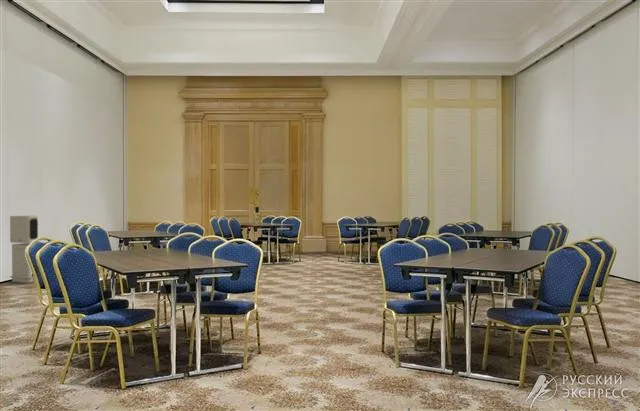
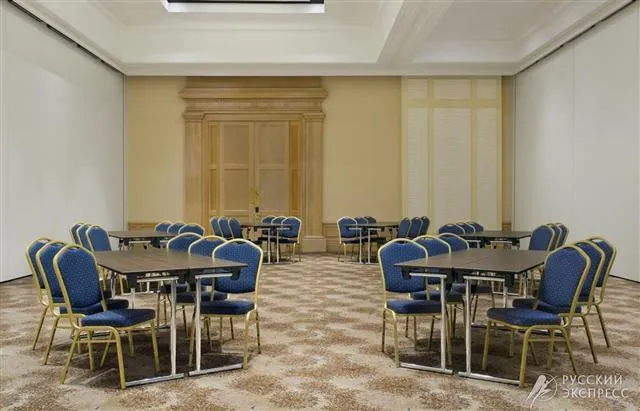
- air purifier [9,215,39,284]
